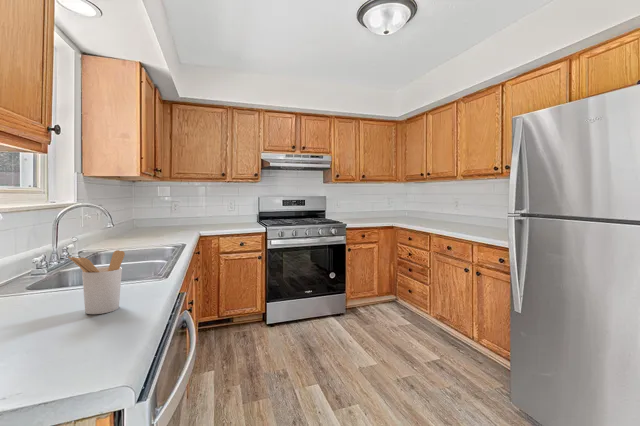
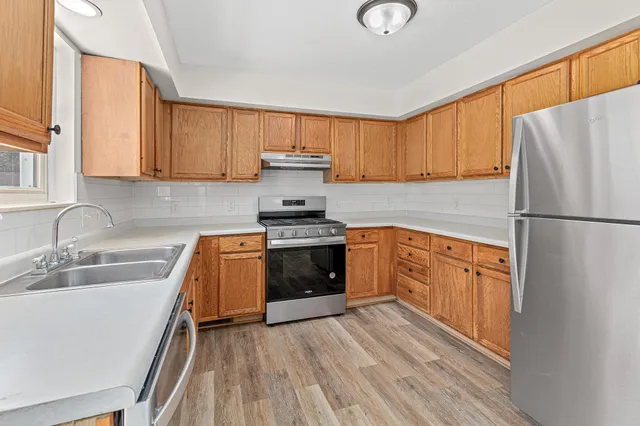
- utensil holder [67,249,126,315]
